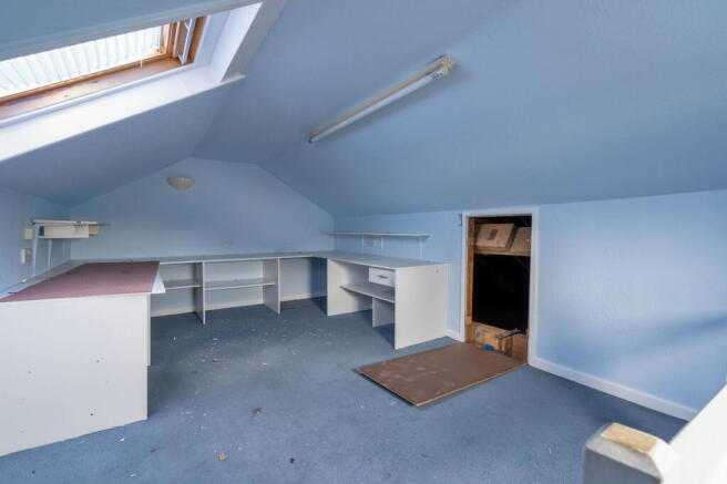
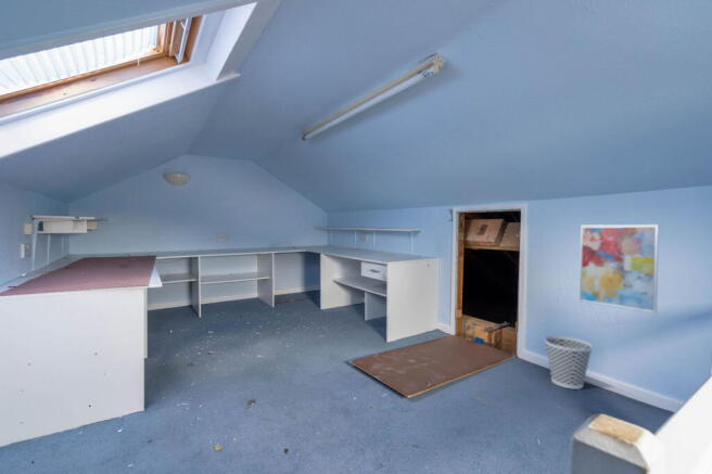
+ wall art [578,223,660,315]
+ wastebasket [543,335,594,390]
